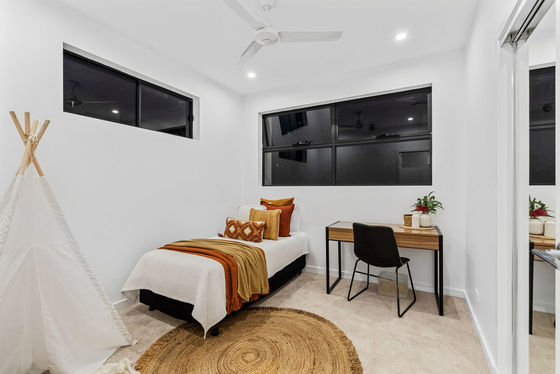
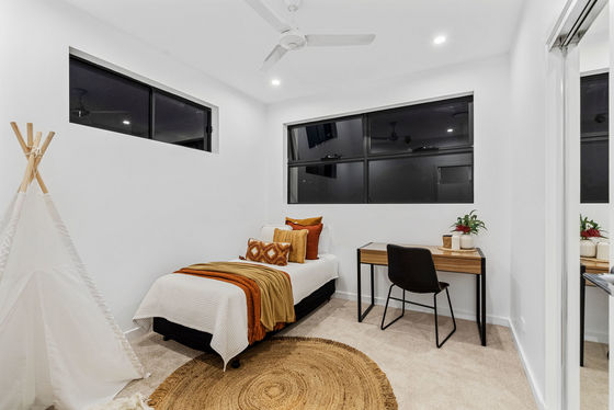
- woven basket [376,270,409,300]
